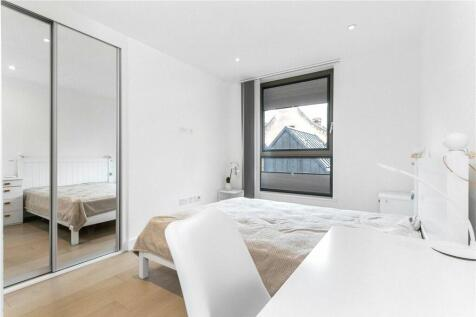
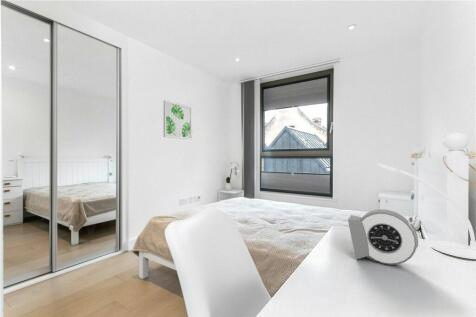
+ alarm clock [347,208,419,266]
+ wall art [162,99,193,140]
